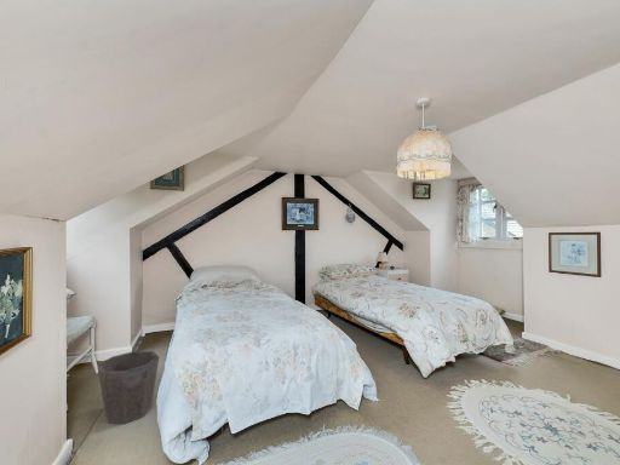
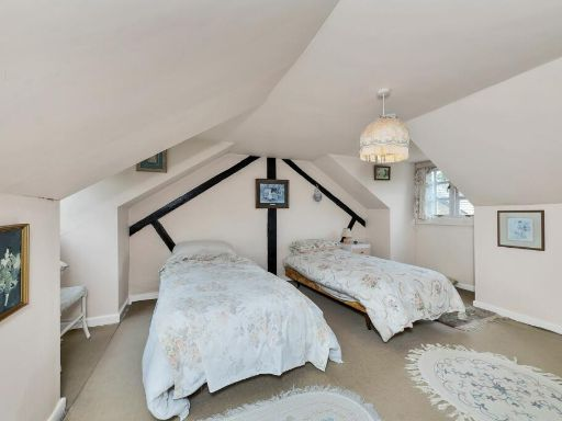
- waste bin [96,350,160,425]
